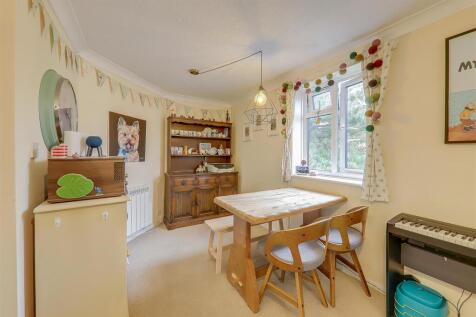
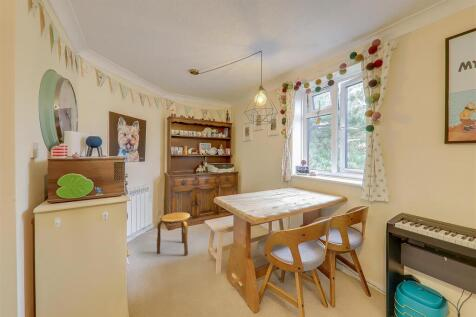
+ stool [156,211,191,256]
